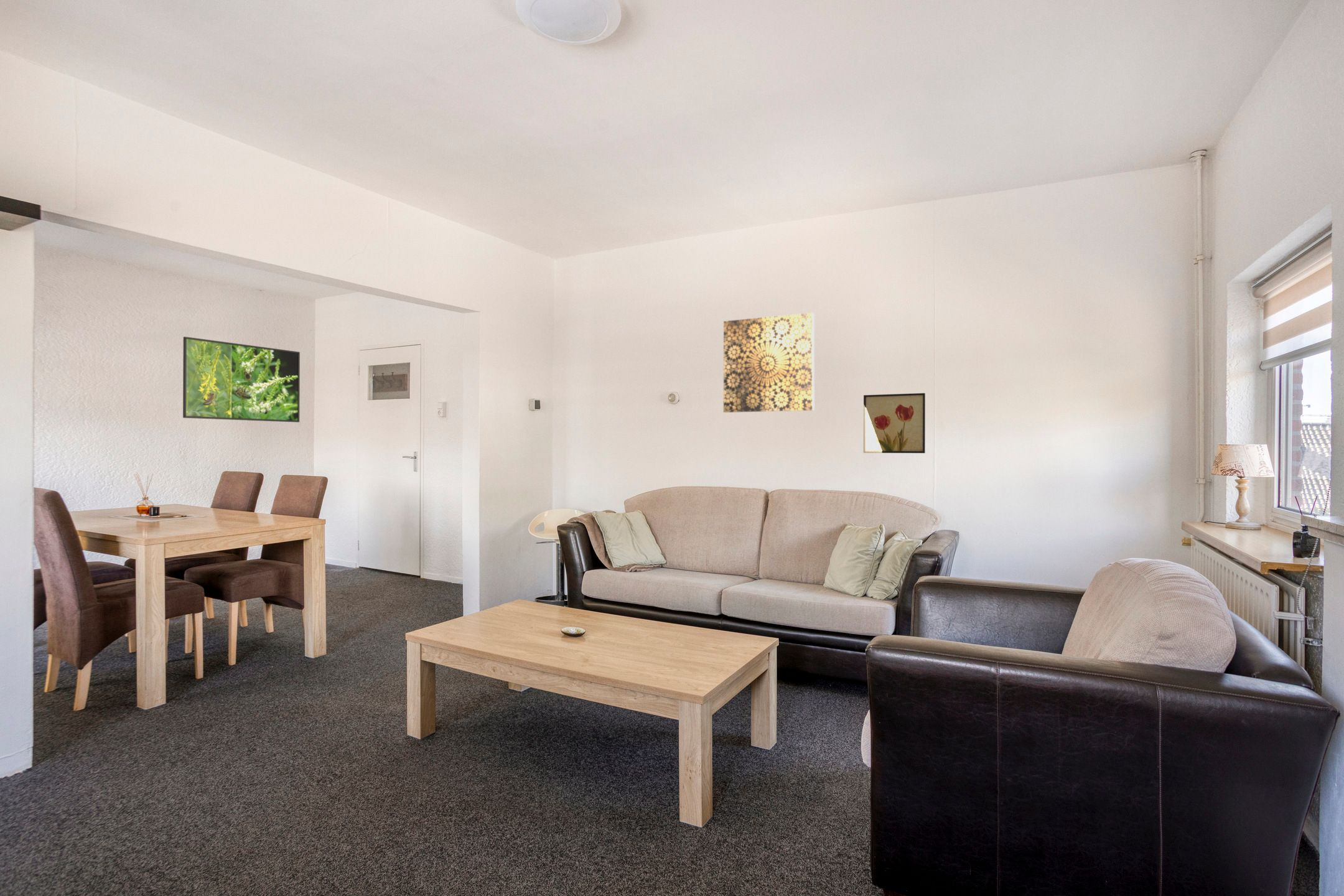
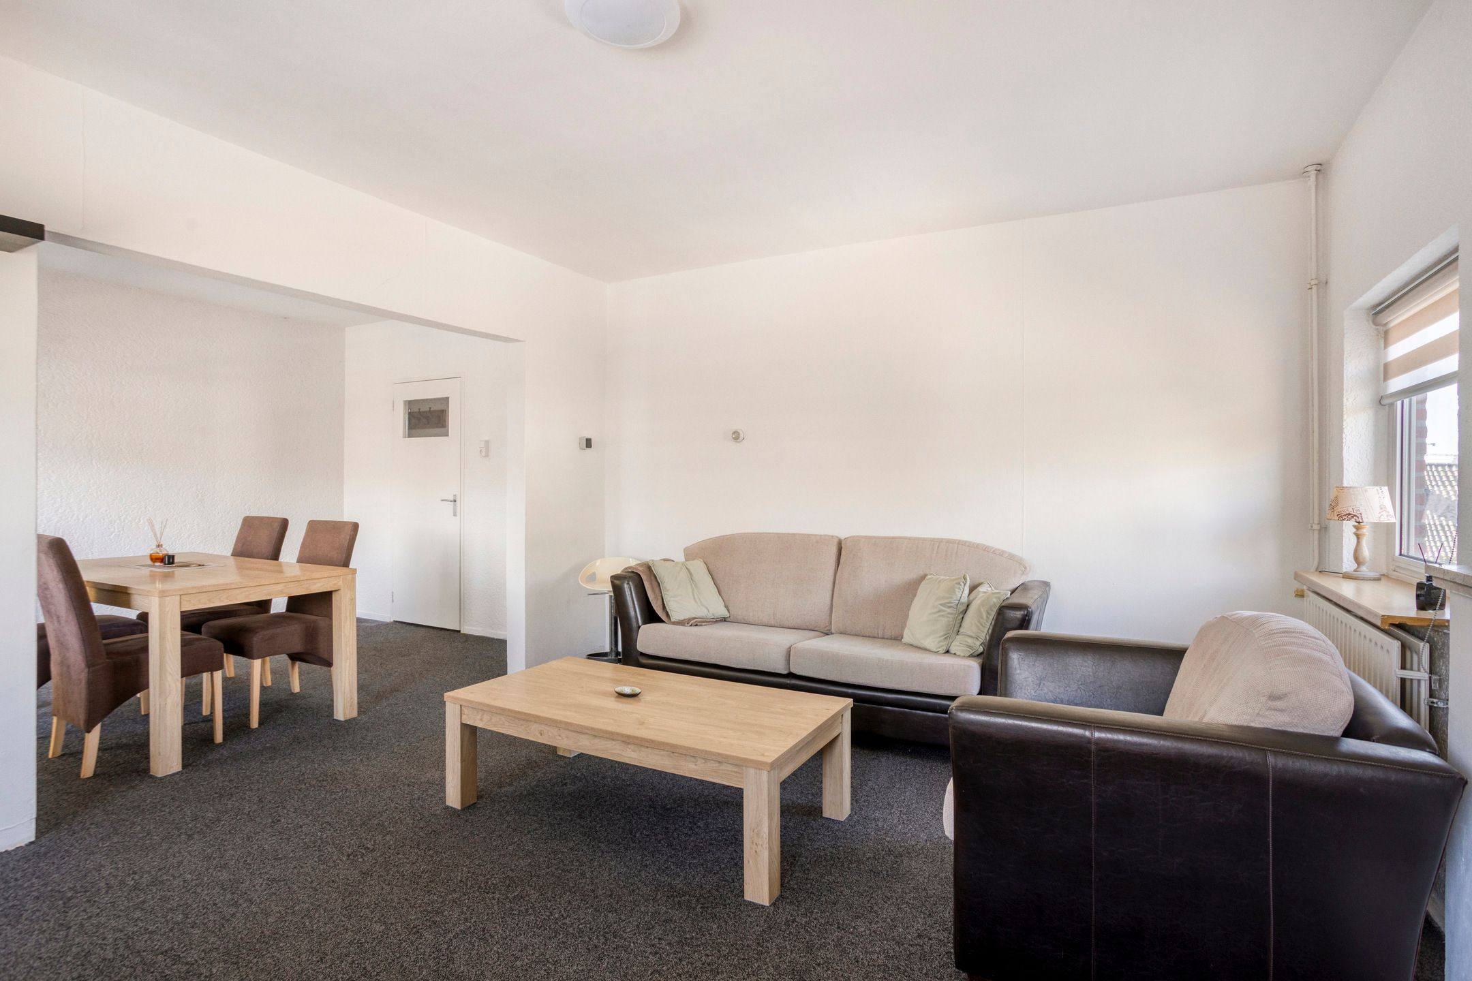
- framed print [182,336,301,423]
- wall art [863,393,926,454]
- wall art [723,312,815,413]
